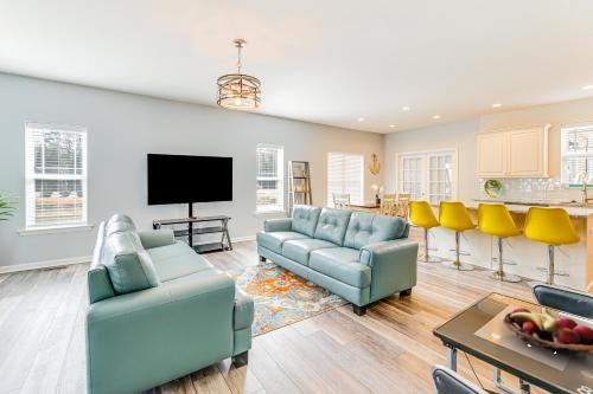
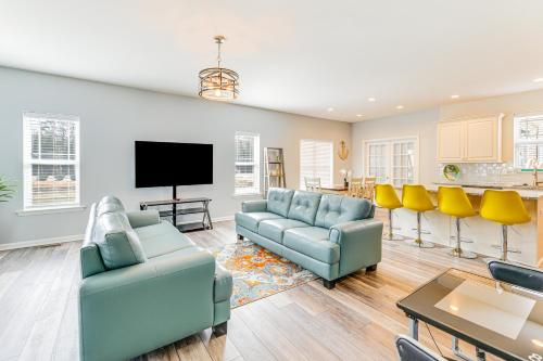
- fruit basket [502,306,593,356]
